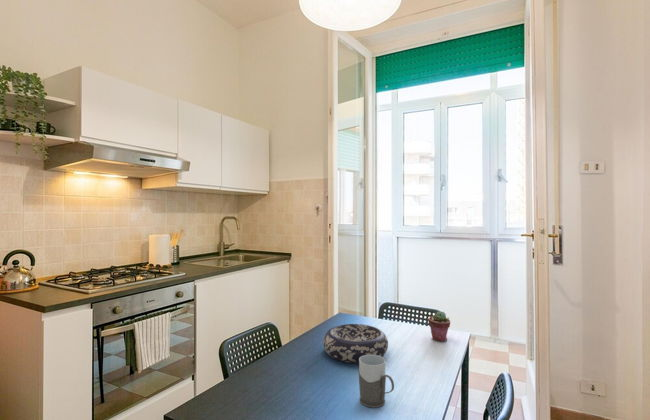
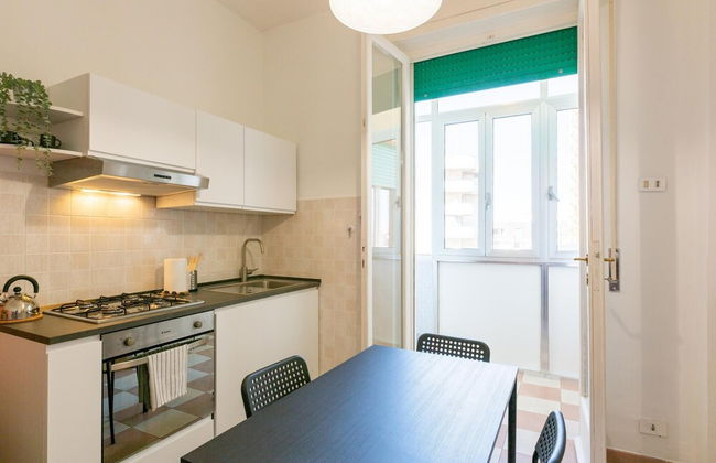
- mug [358,355,395,409]
- decorative bowl [322,323,389,364]
- potted succulent [428,310,451,342]
